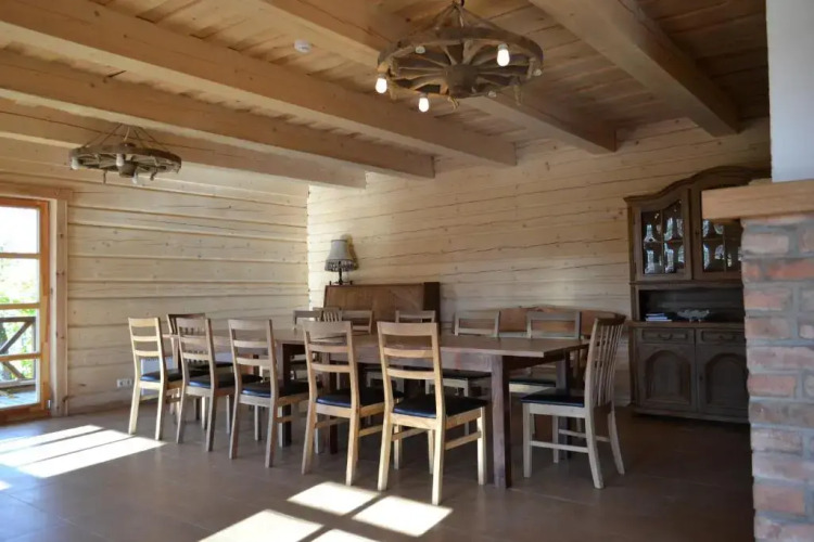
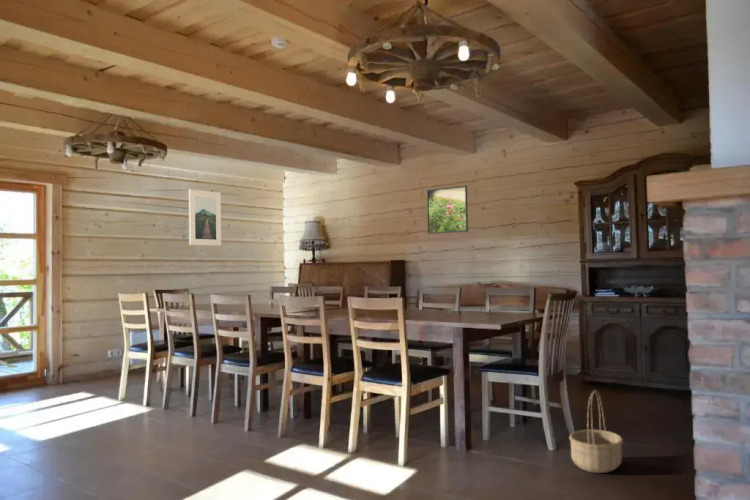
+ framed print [188,188,222,247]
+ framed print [426,185,469,235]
+ basket [568,389,624,474]
